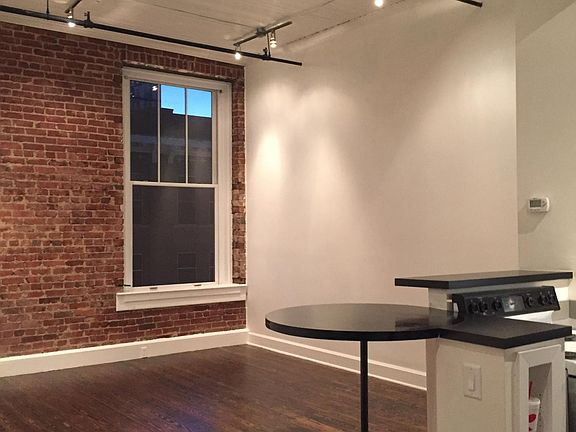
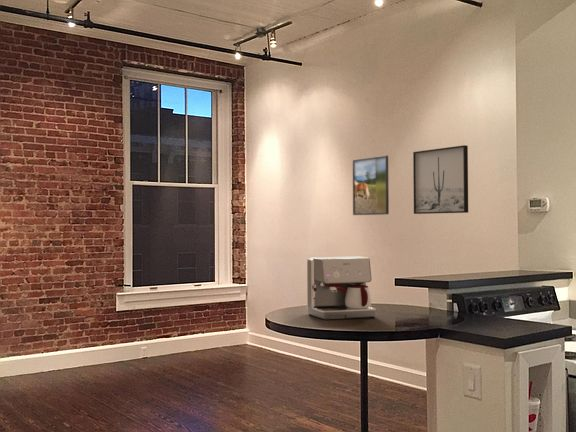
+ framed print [352,154,390,216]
+ coffee maker [306,256,377,321]
+ wall art [412,144,469,215]
